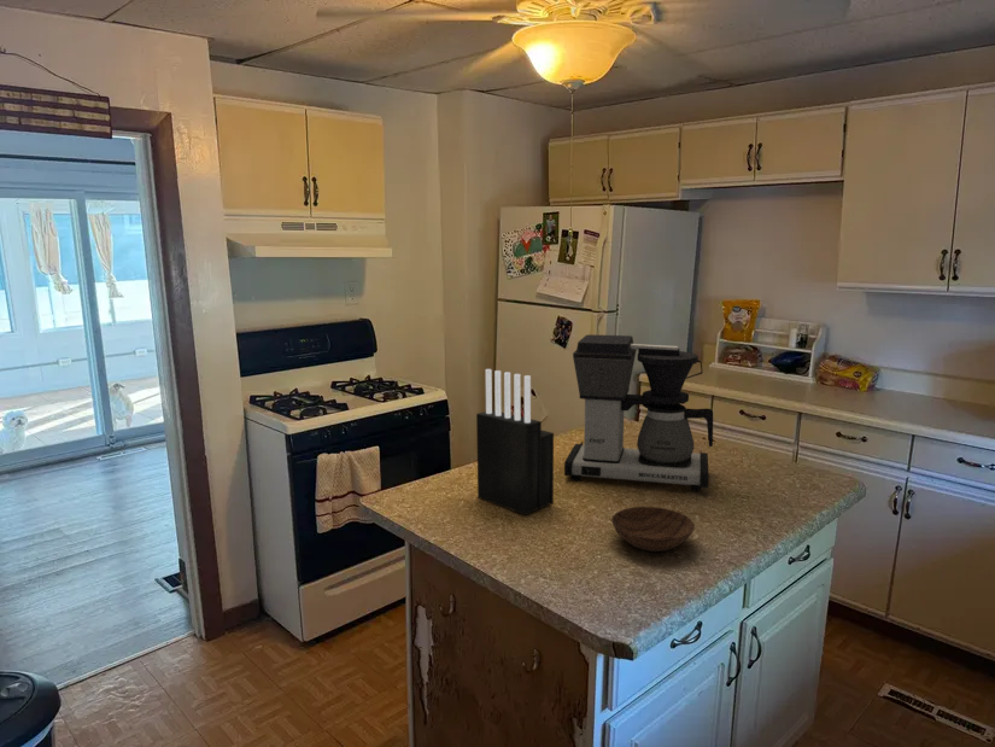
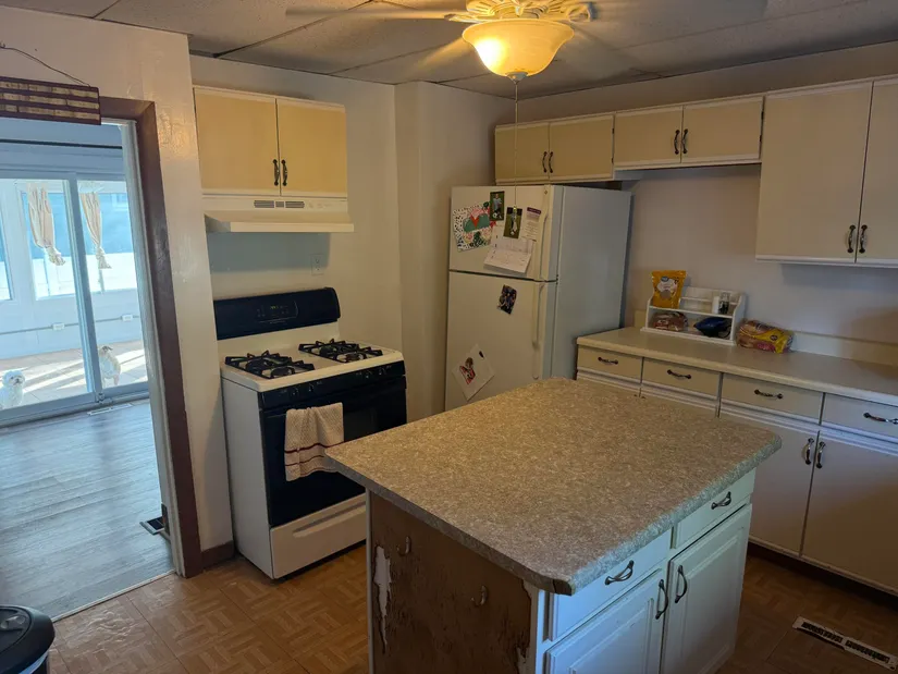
- coffee maker [563,333,714,492]
- knife block [475,368,555,517]
- bowl [610,506,696,553]
